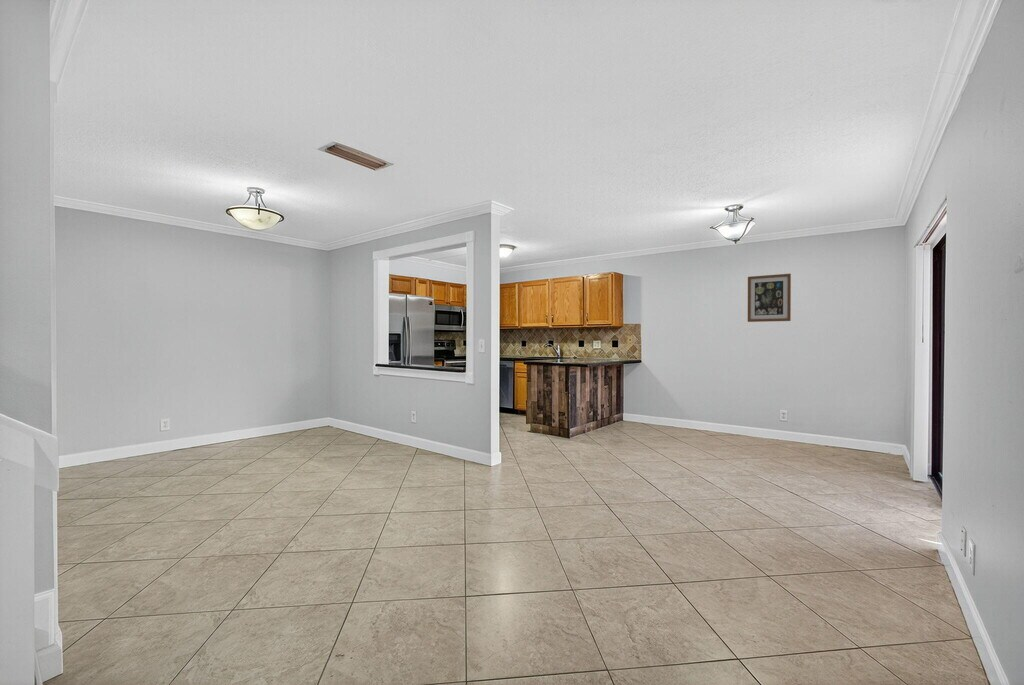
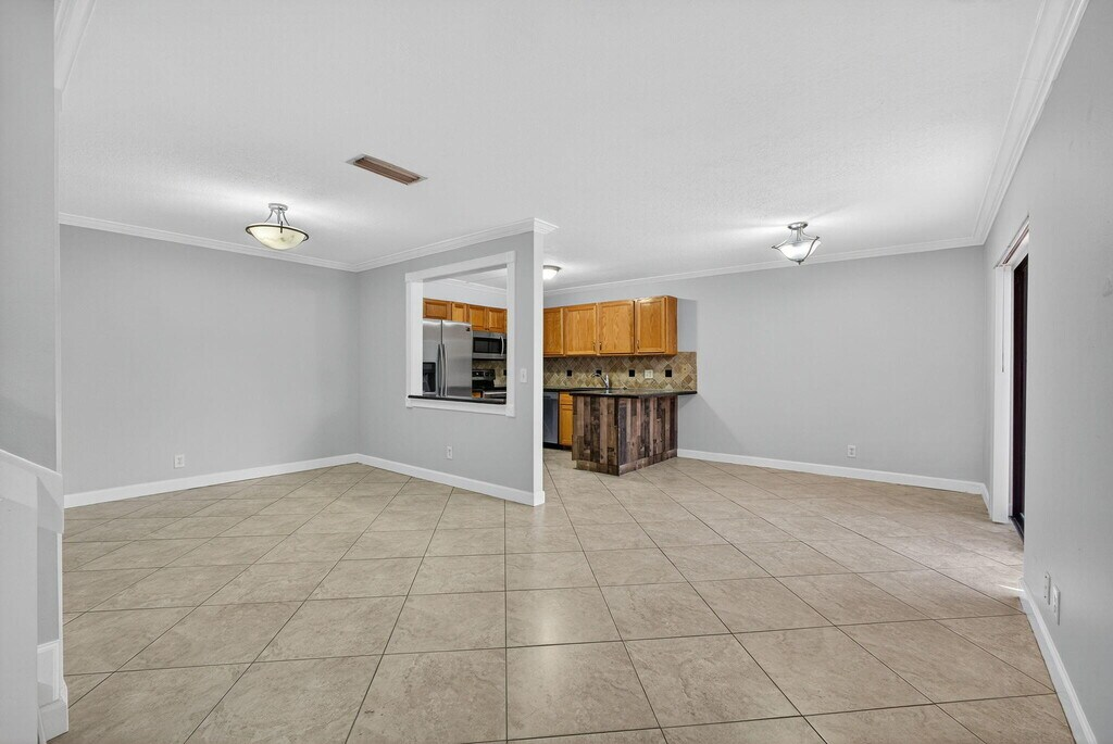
- wall art [747,273,792,323]
